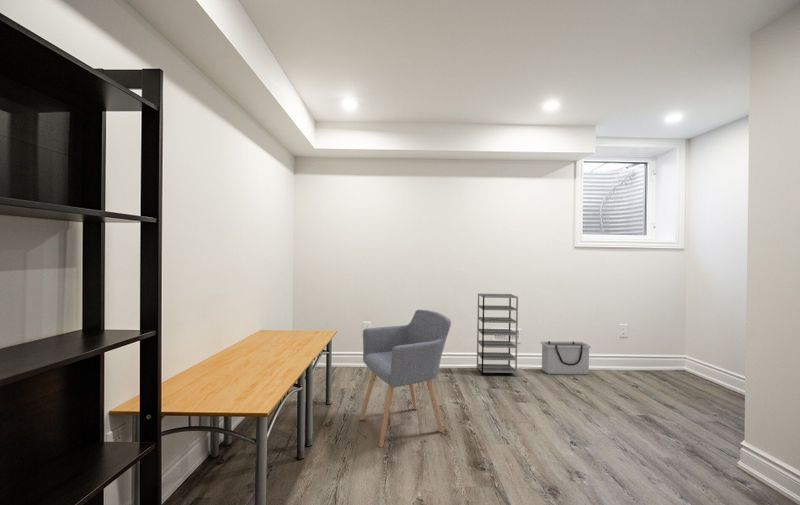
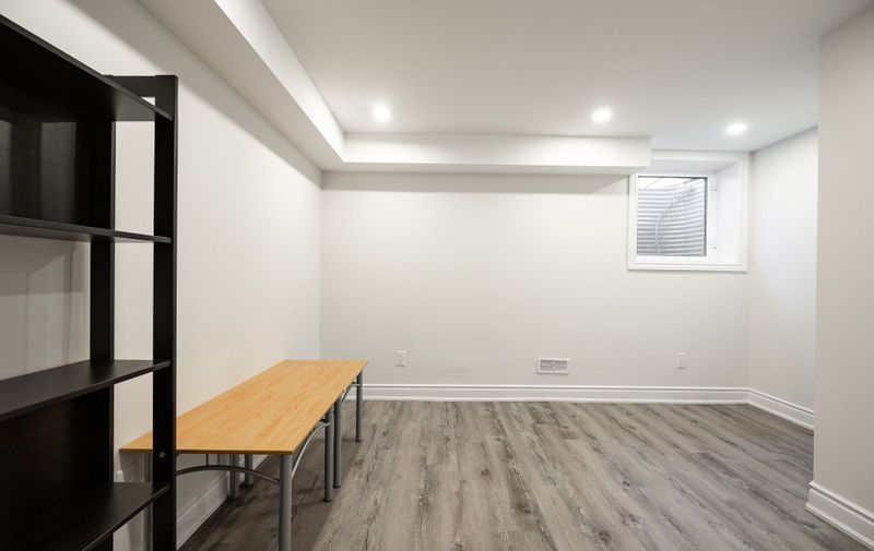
- shelving unit [476,293,519,378]
- chair [359,309,452,449]
- storage bin [540,340,592,375]
